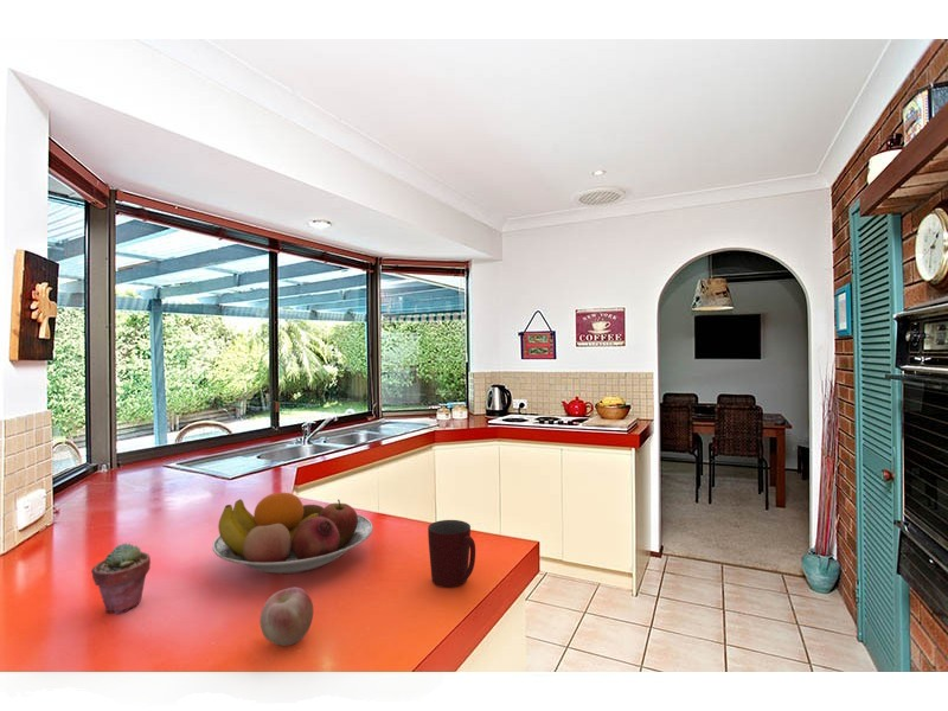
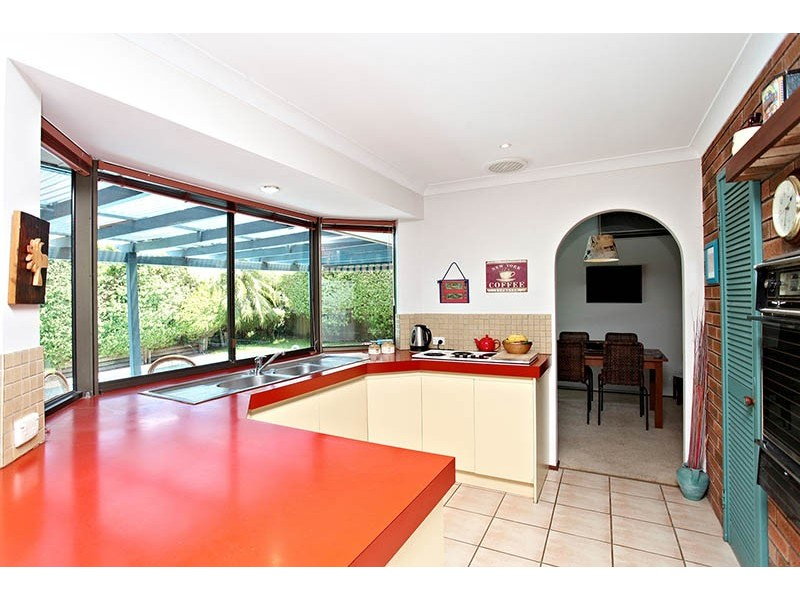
- apple [258,587,314,647]
- mug [427,519,476,588]
- fruit bowl [211,492,374,575]
- potted succulent [90,543,152,615]
